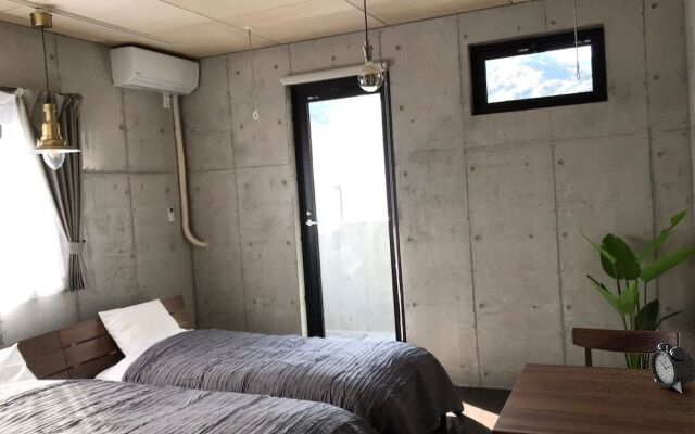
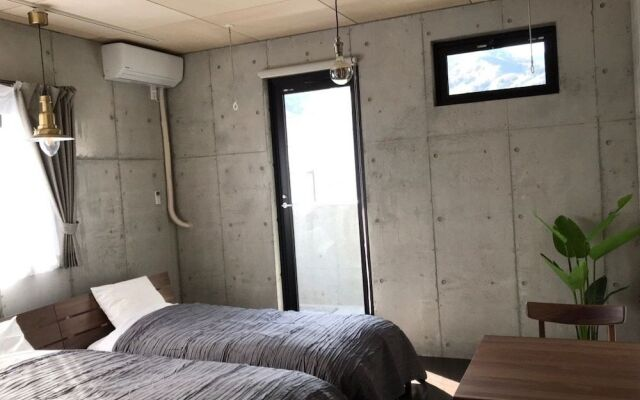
- alarm clock [649,341,695,394]
